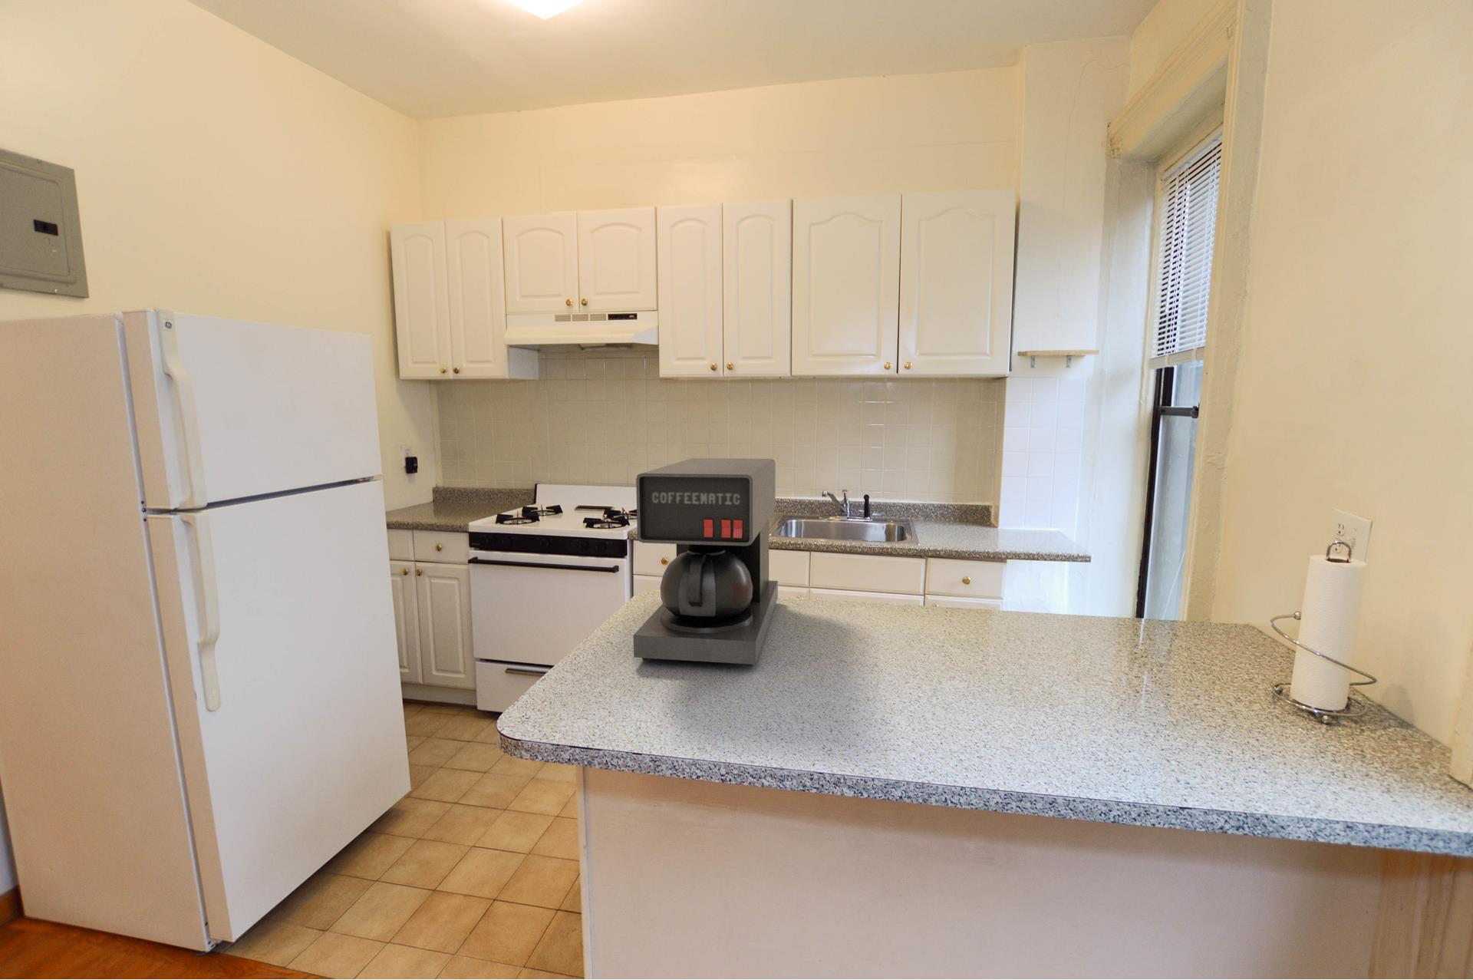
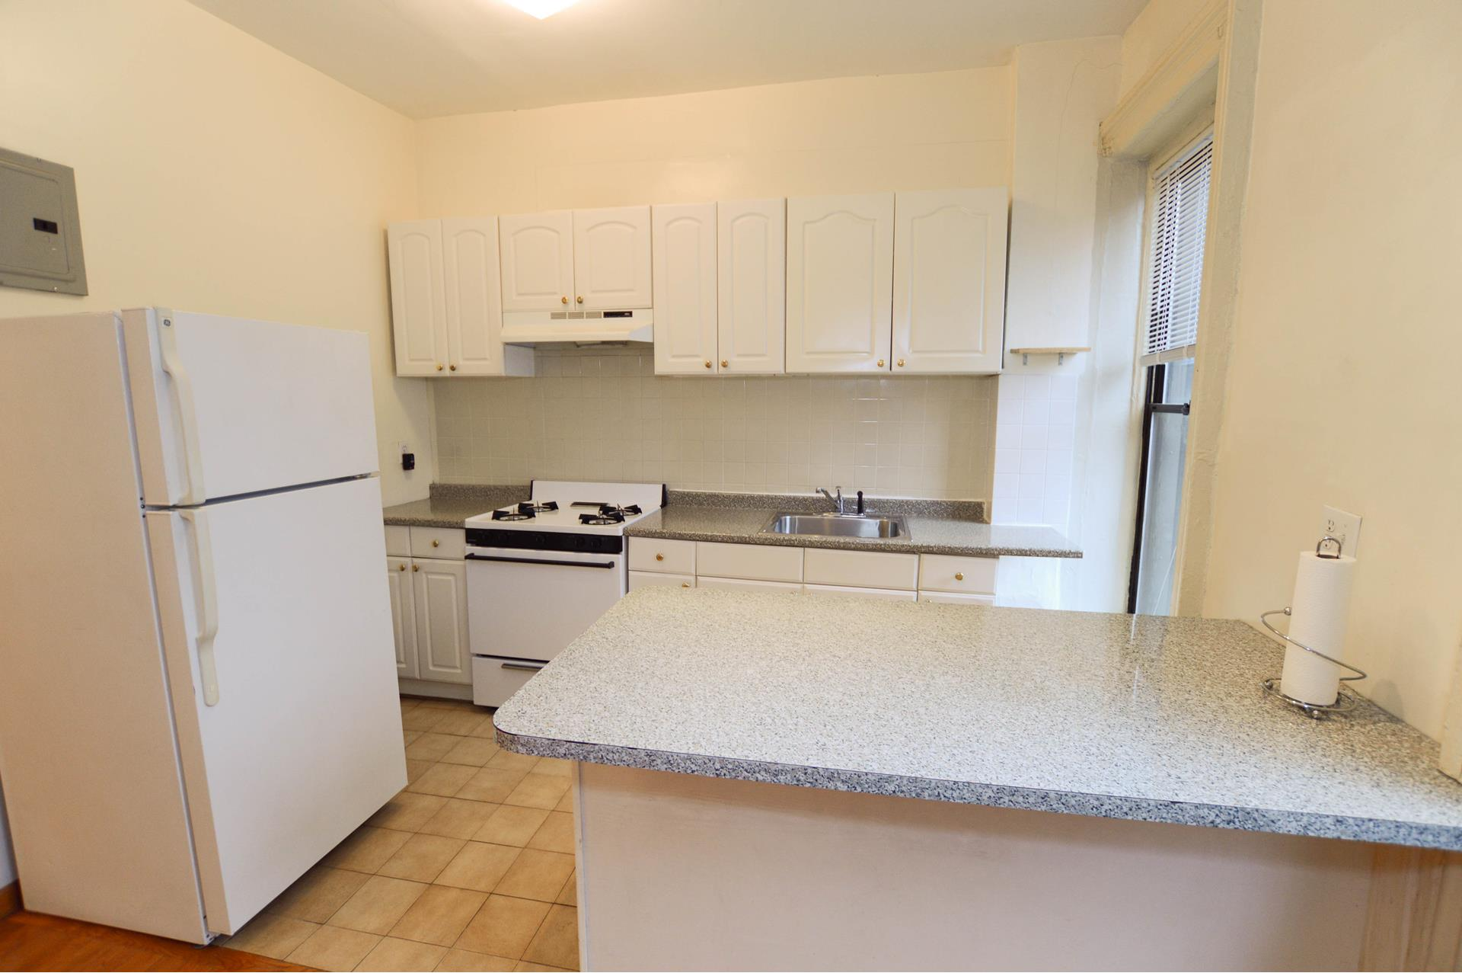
- coffee maker [633,457,779,667]
